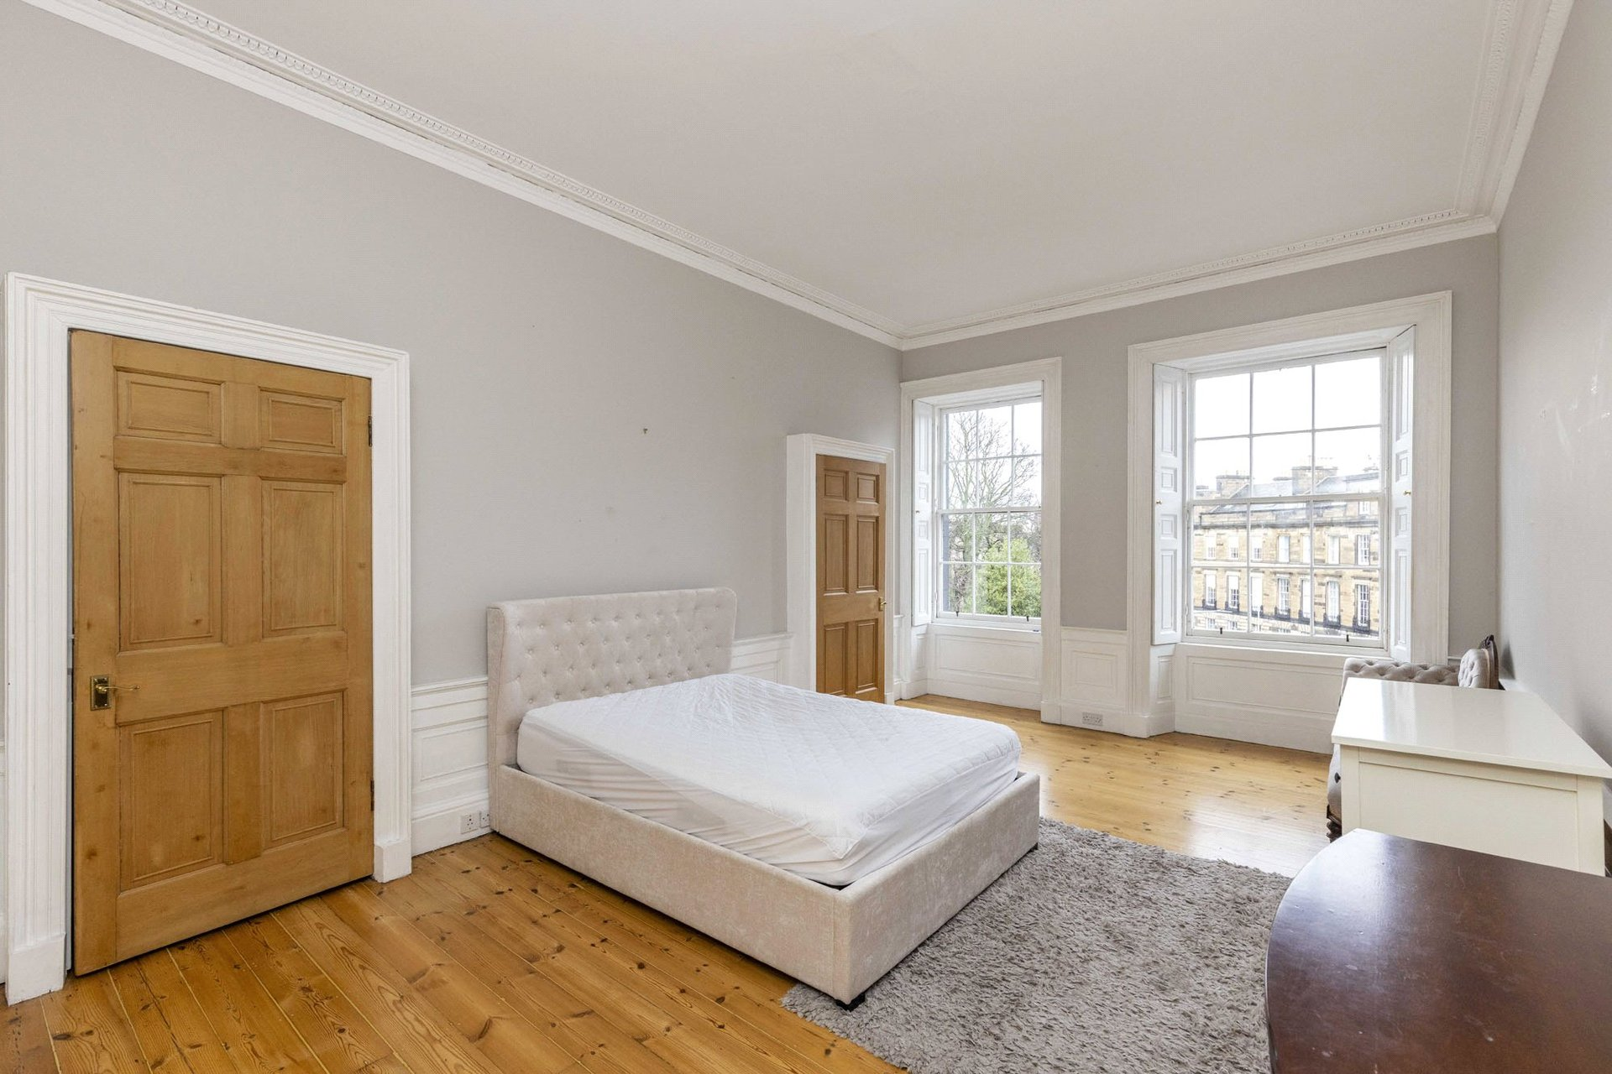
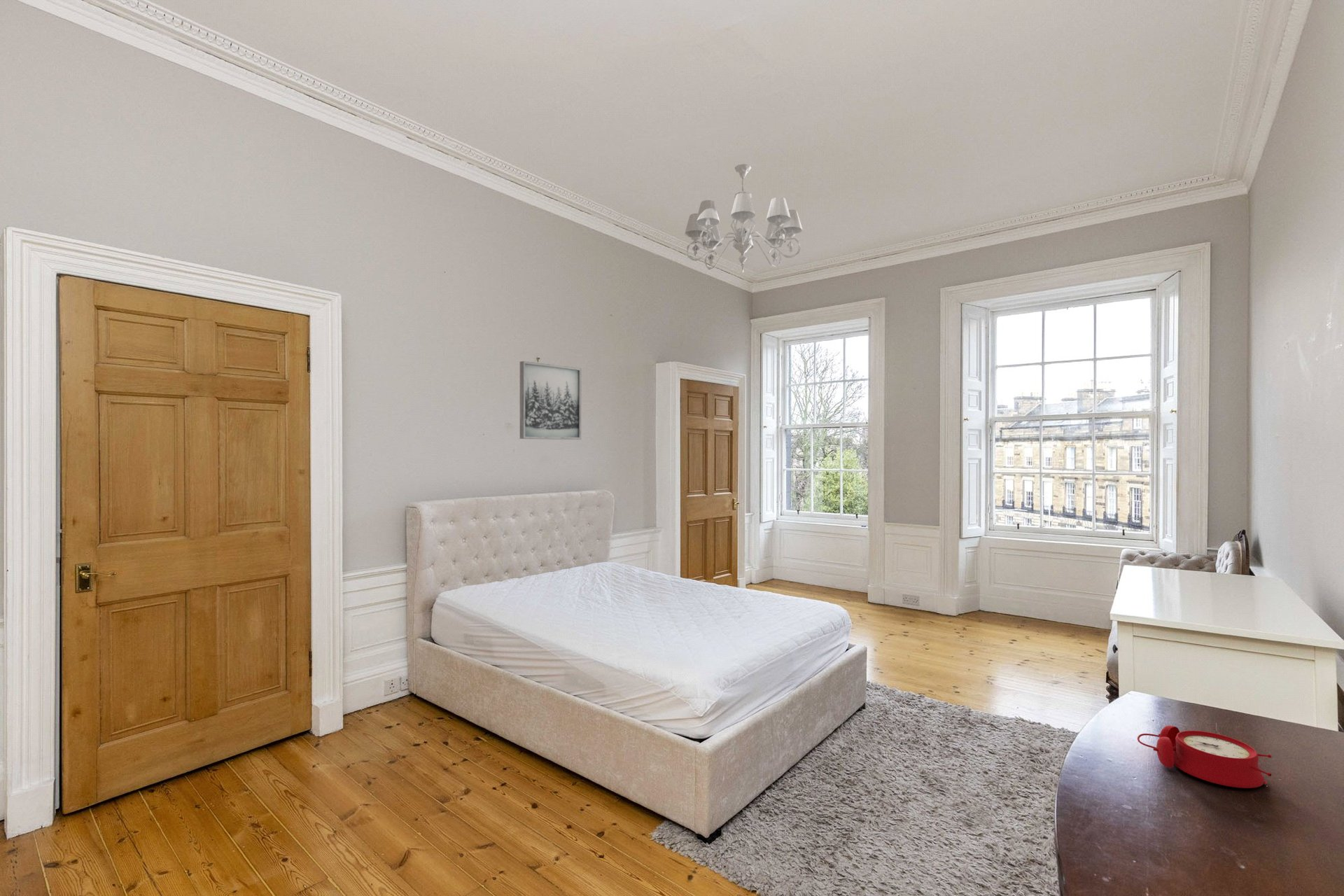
+ wall art [519,360,582,440]
+ chandelier [684,164,804,273]
+ alarm clock [1137,724,1272,789]
